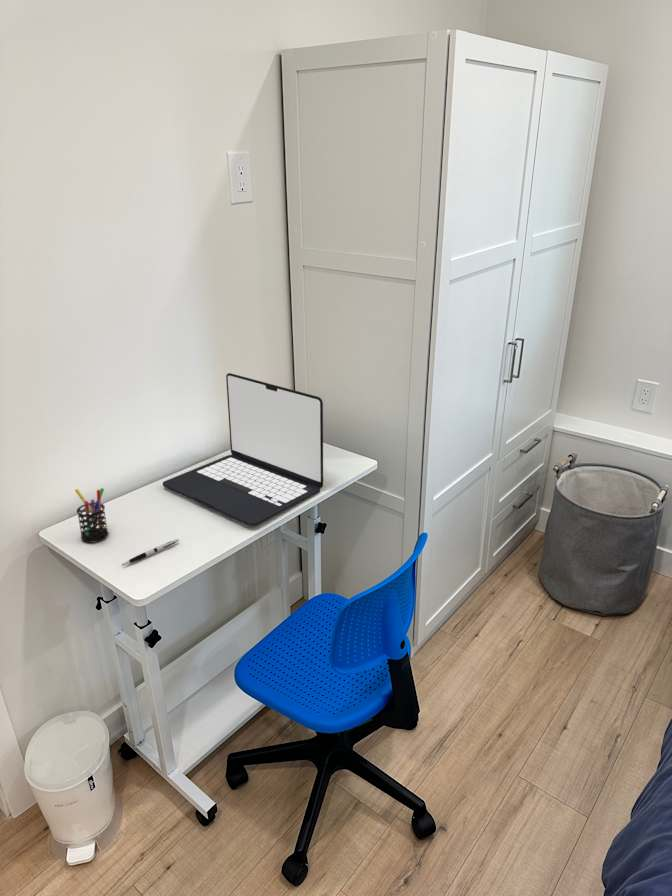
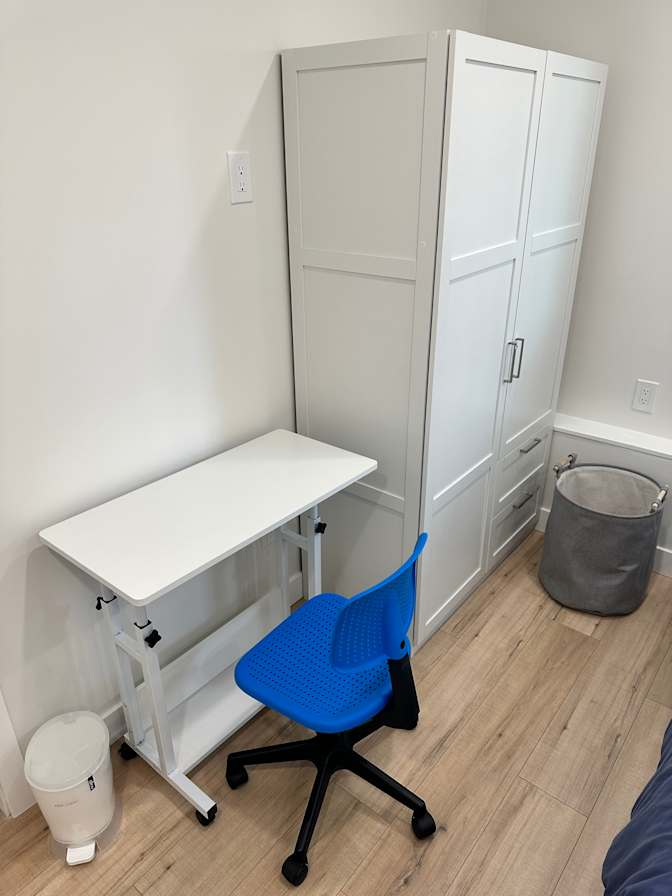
- laptop [162,372,324,527]
- pen holder [74,487,110,544]
- pen [121,538,180,566]
